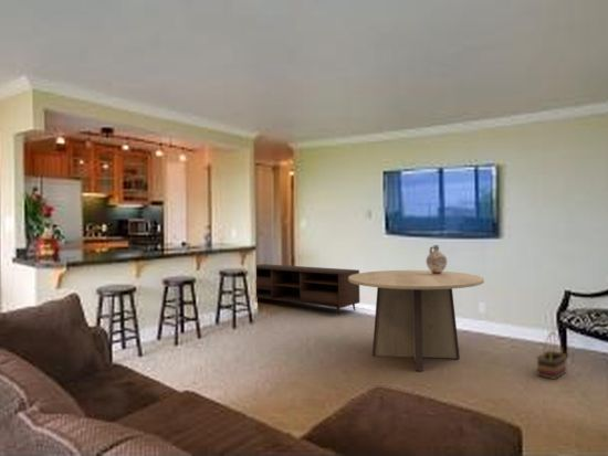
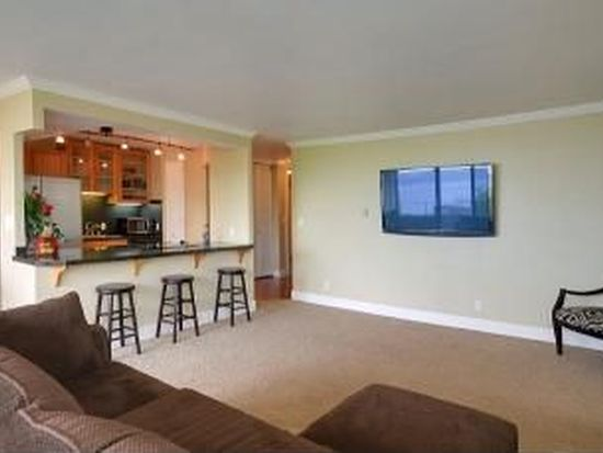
- media console [255,263,360,316]
- dining table [348,269,485,372]
- ceramic jug [426,244,448,275]
- basket [536,330,568,381]
